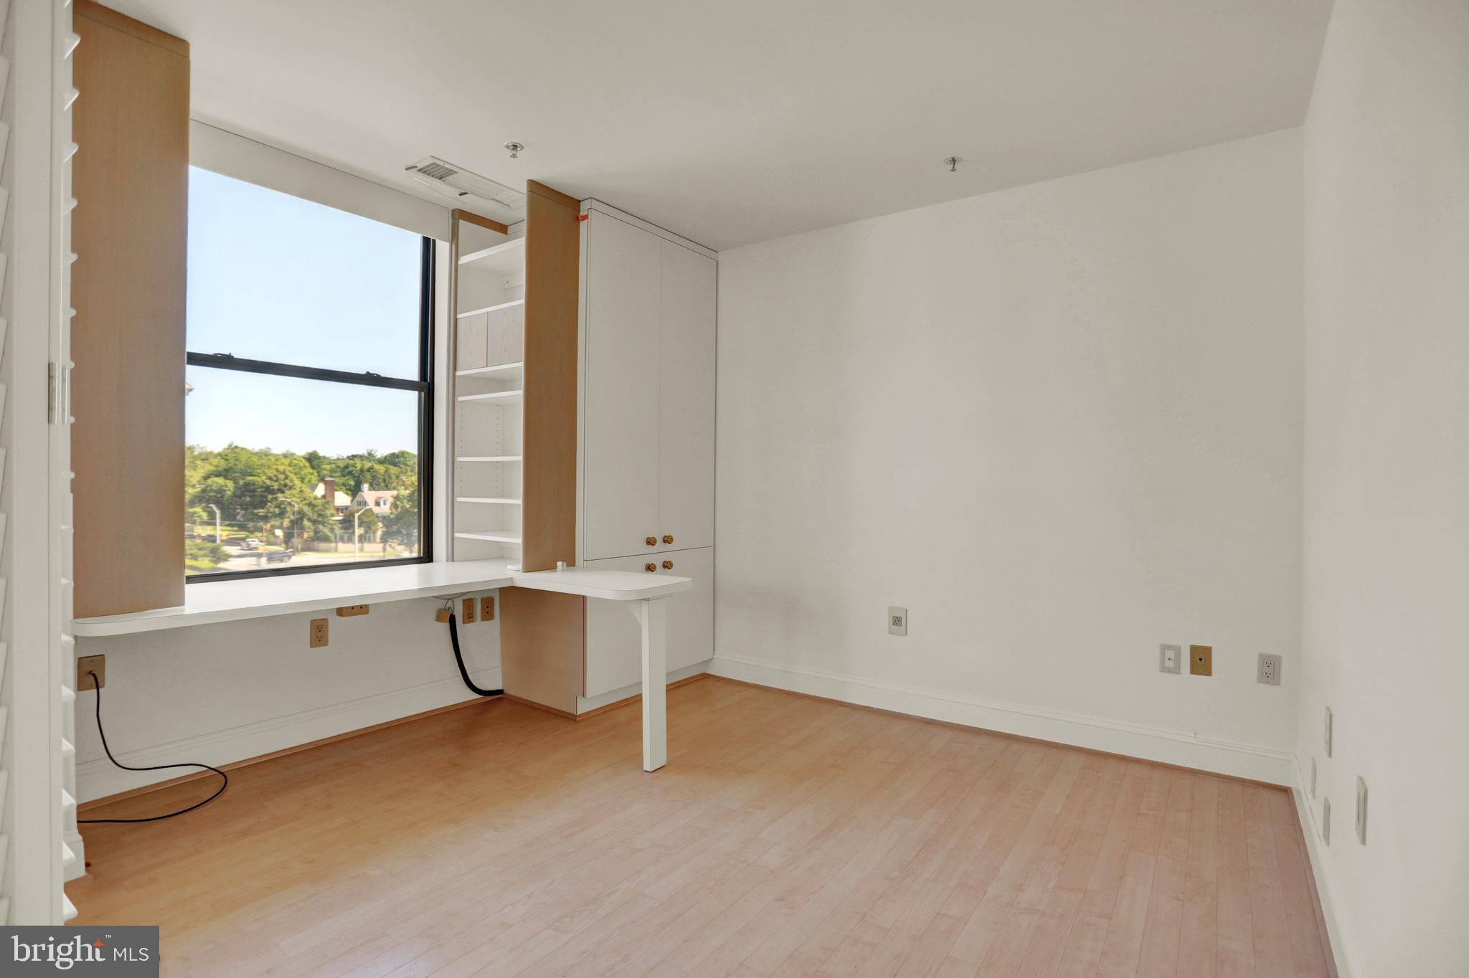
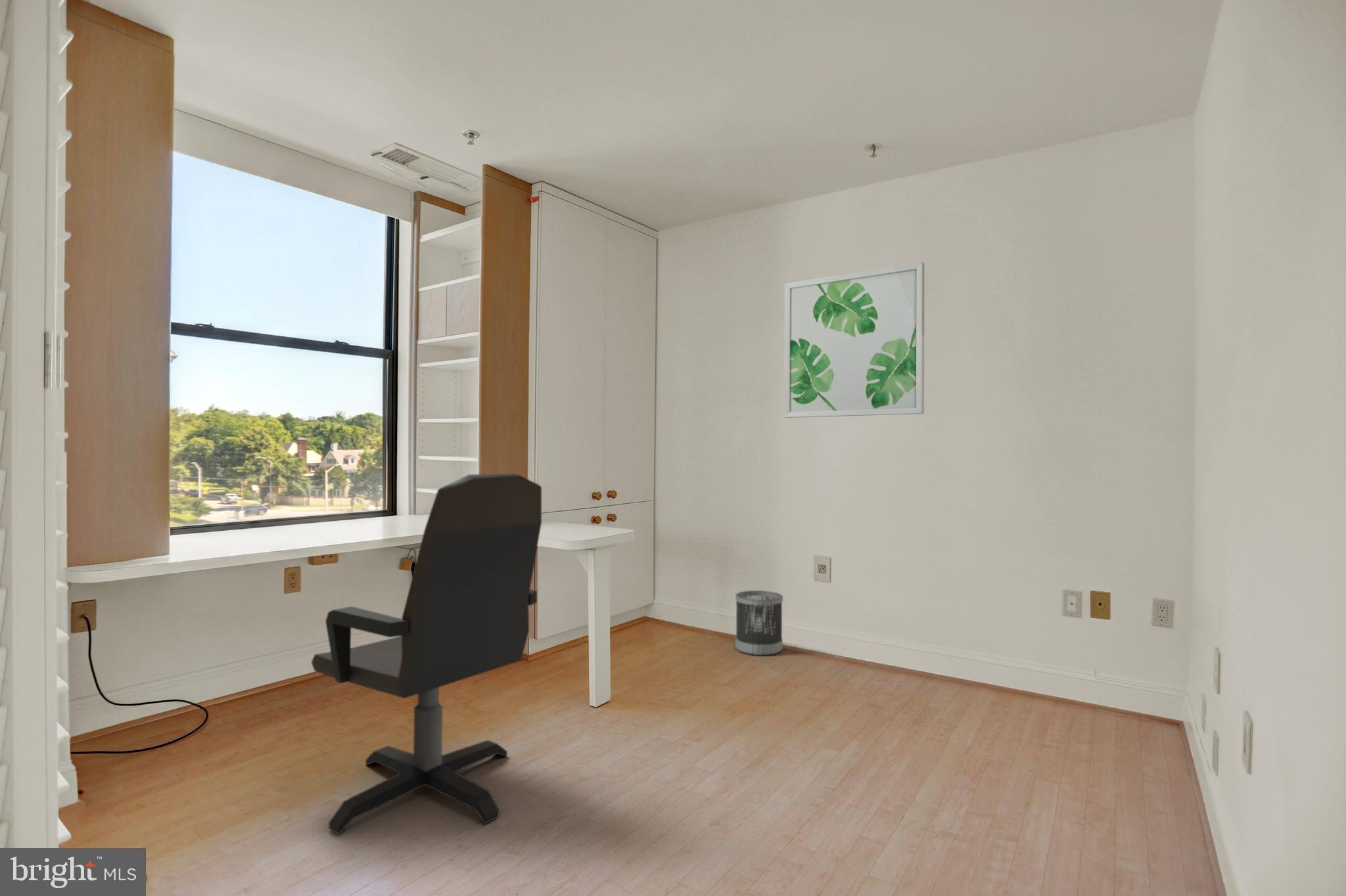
+ office chair [311,473,542,836]
+ wall art [783,261,925,418]
+ wastebasket [735,590,783,656]
